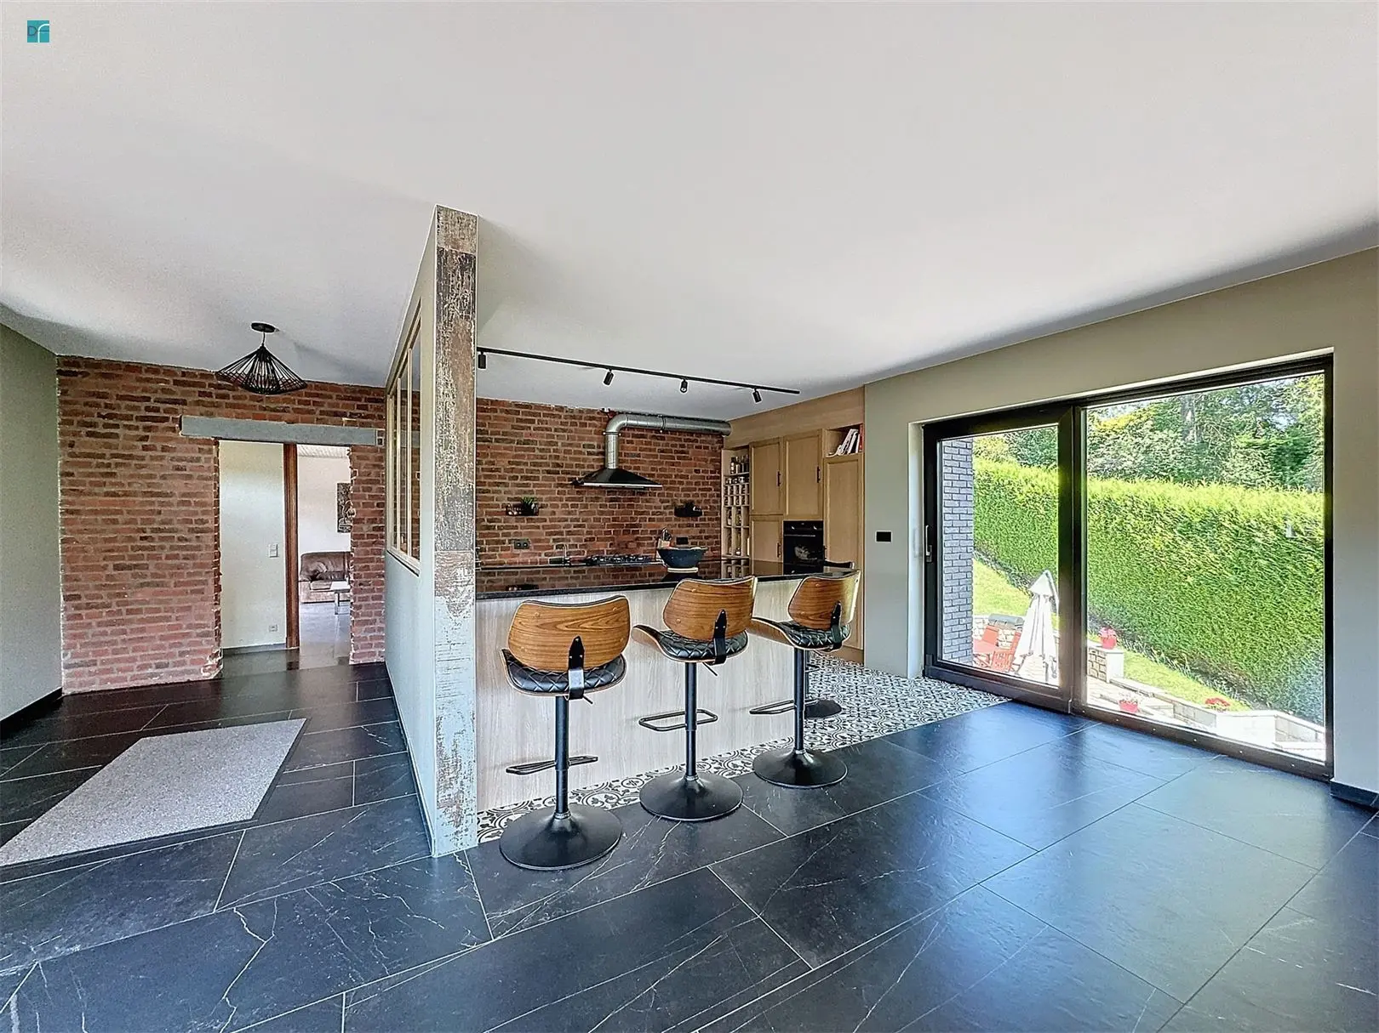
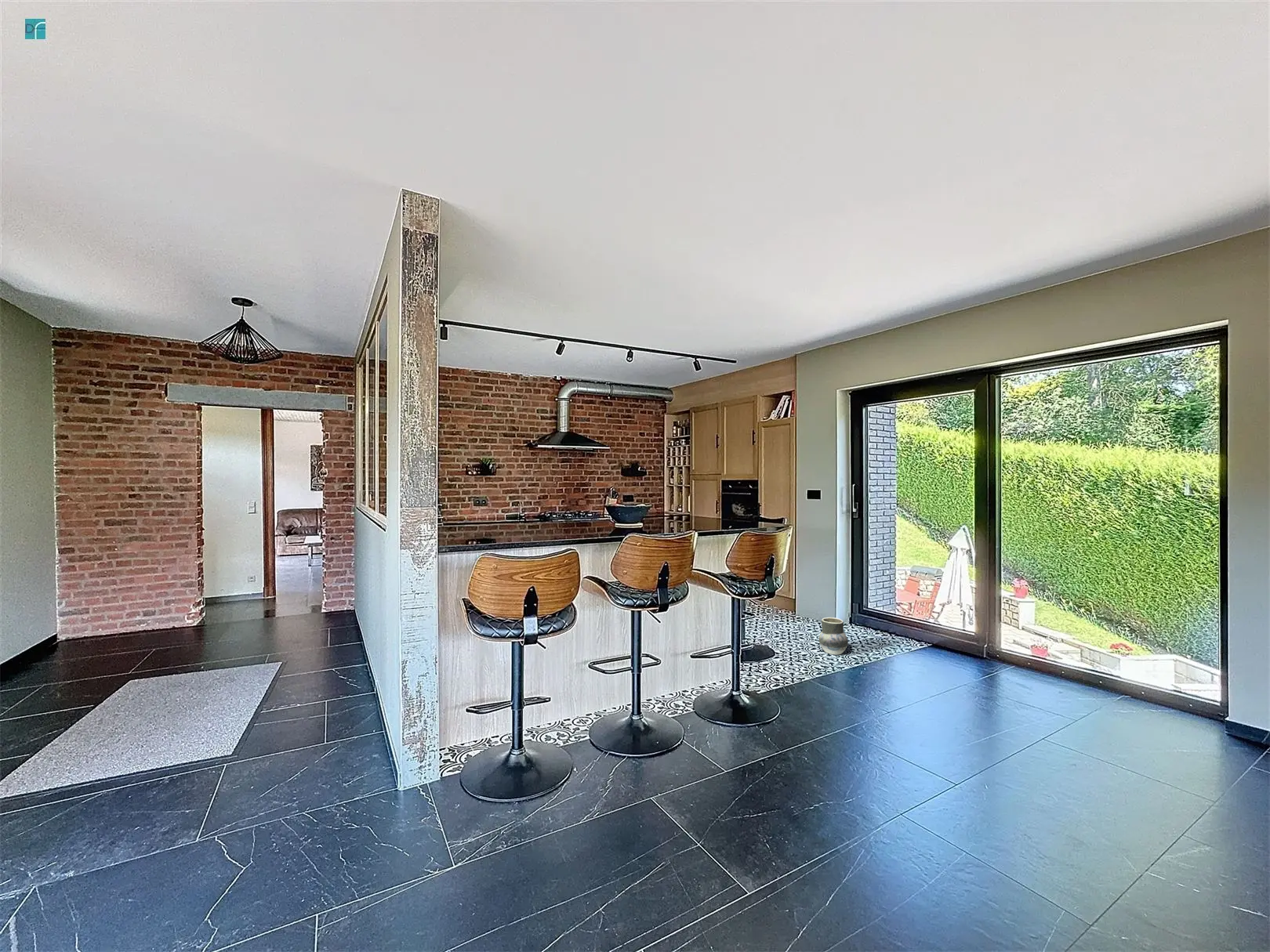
+ ceramic jug [818,617,849,655]
